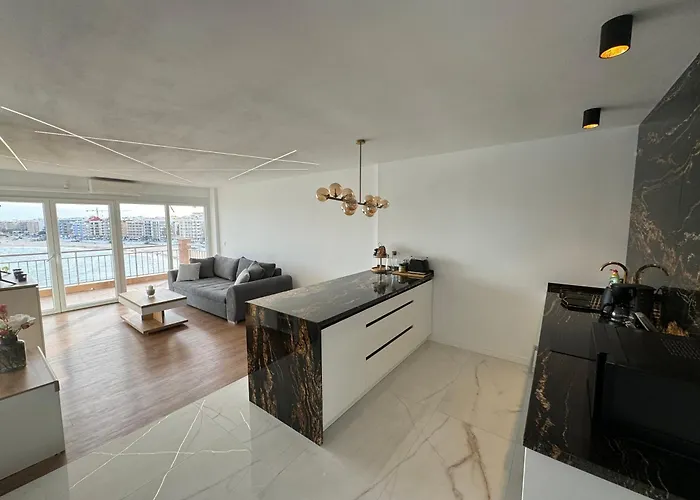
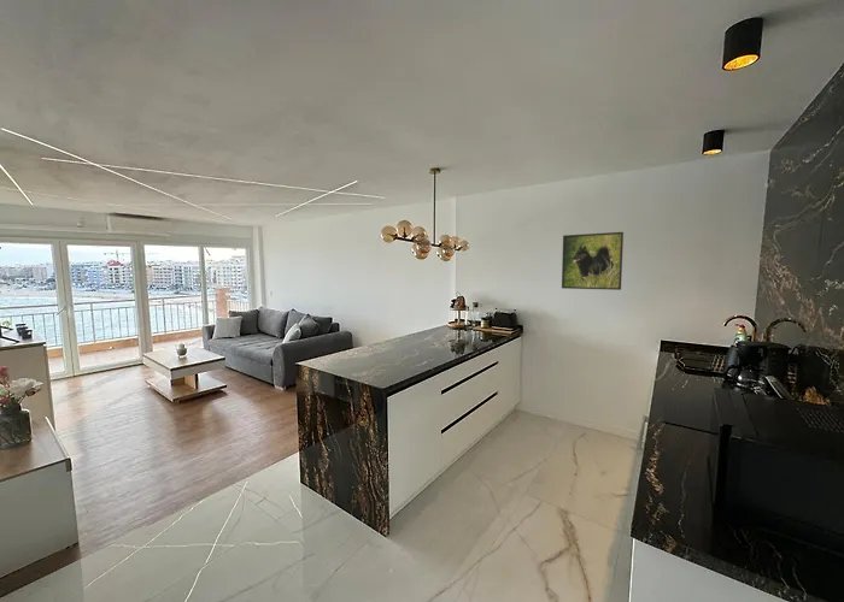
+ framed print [561,231,625,291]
